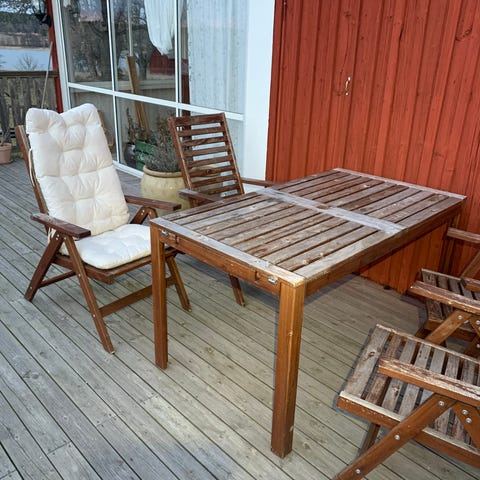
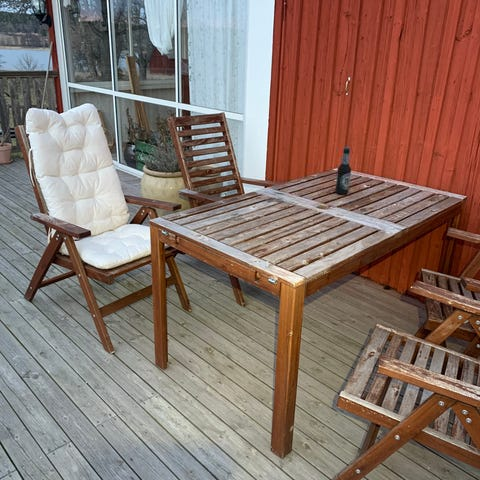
+ bottle [334,146,352,195]
